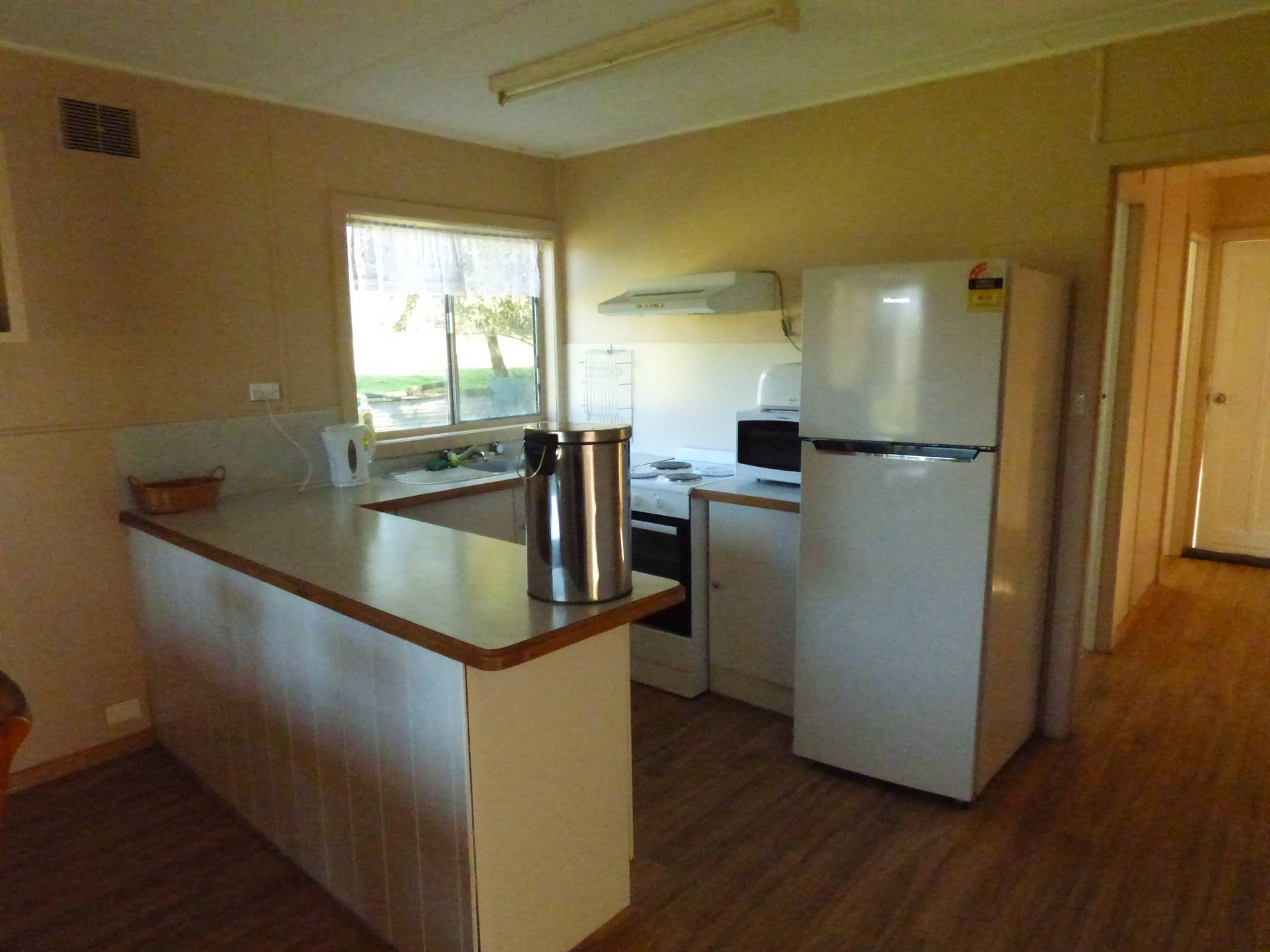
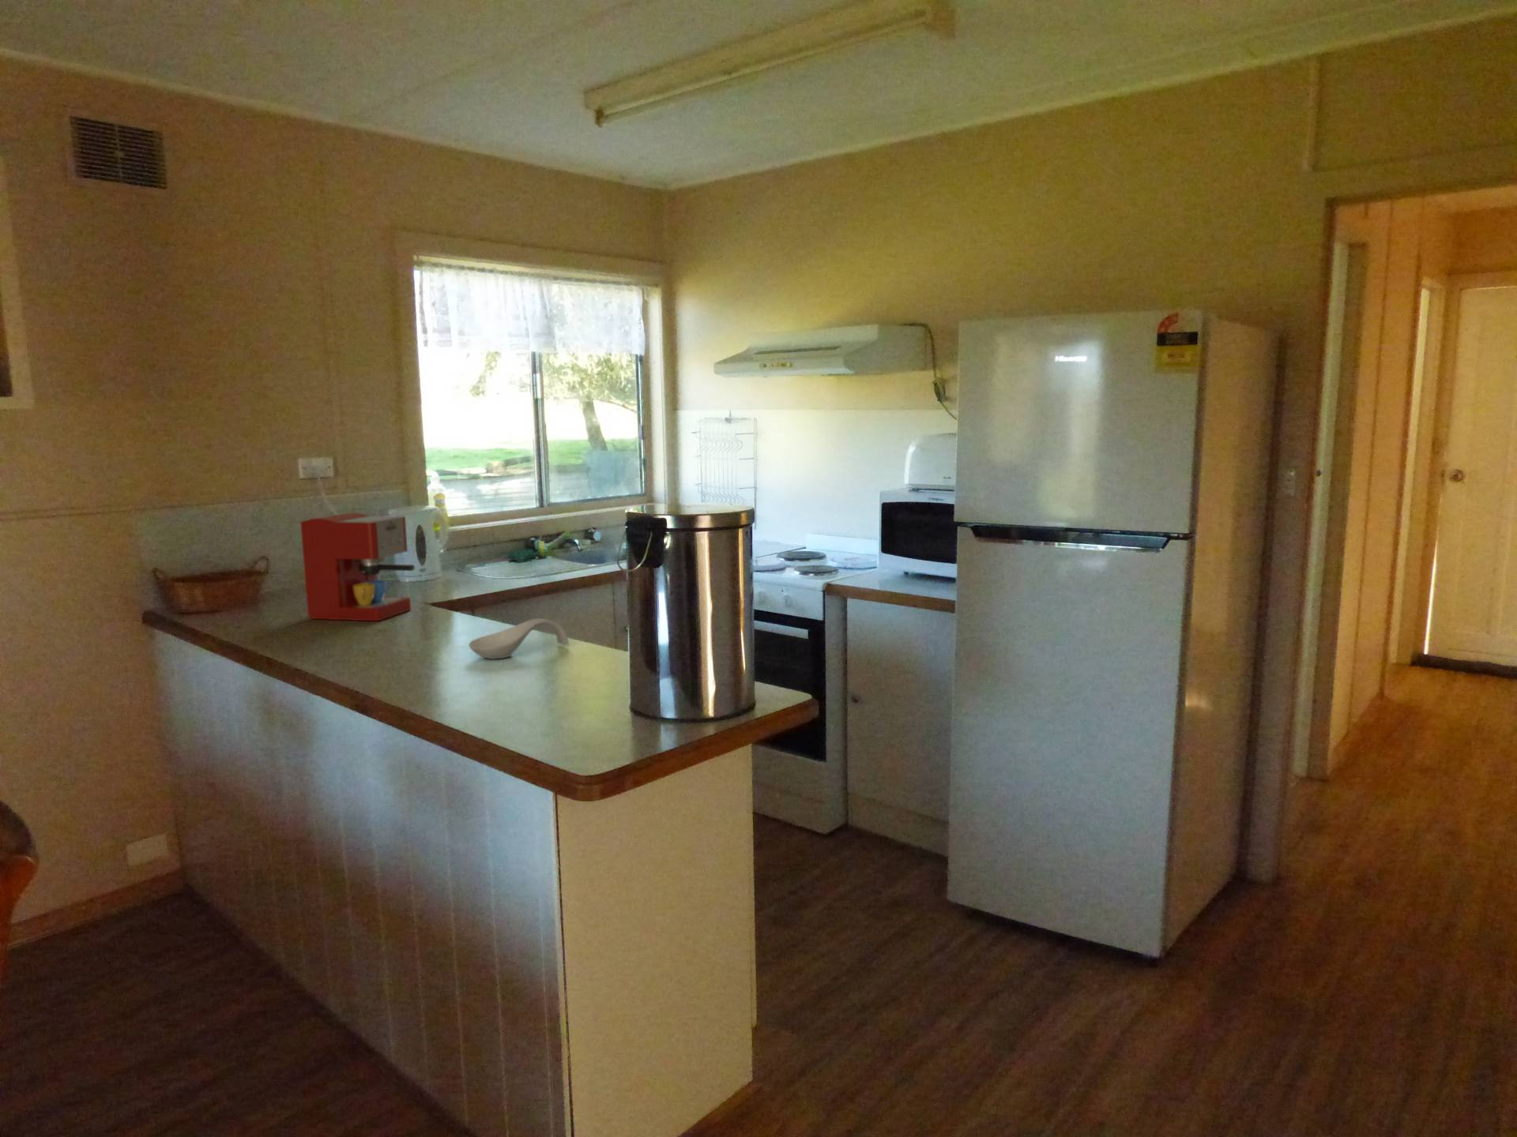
+ spoon rest [468,617,570,660]
+ coffee maker [300,511,416,621]
